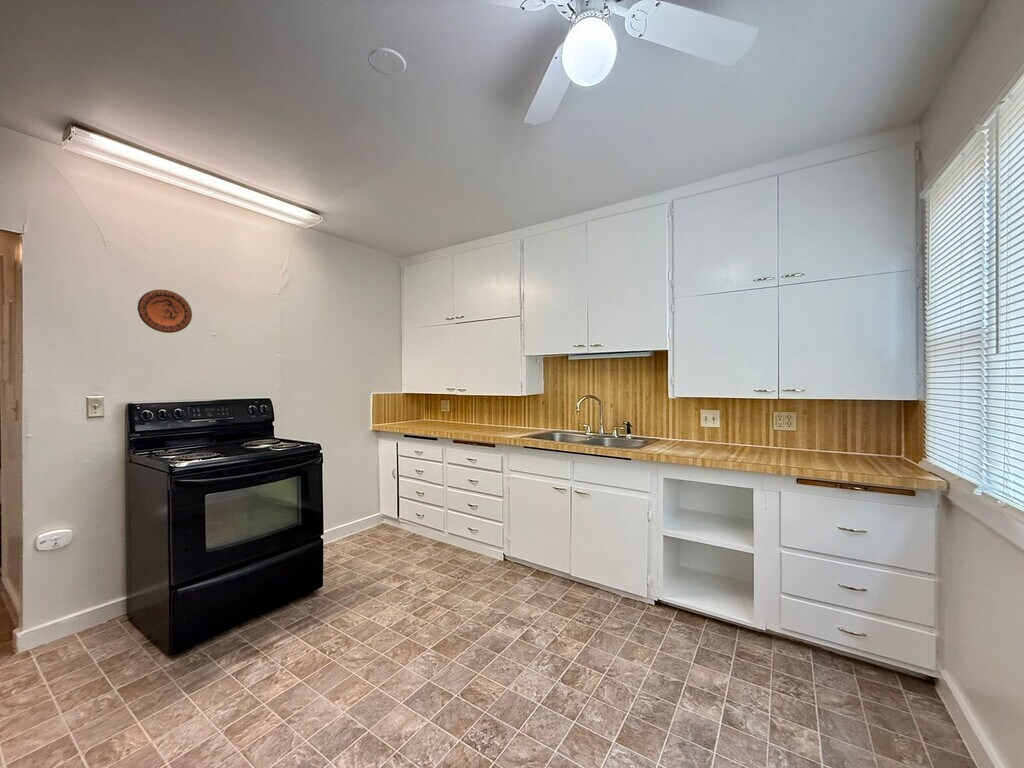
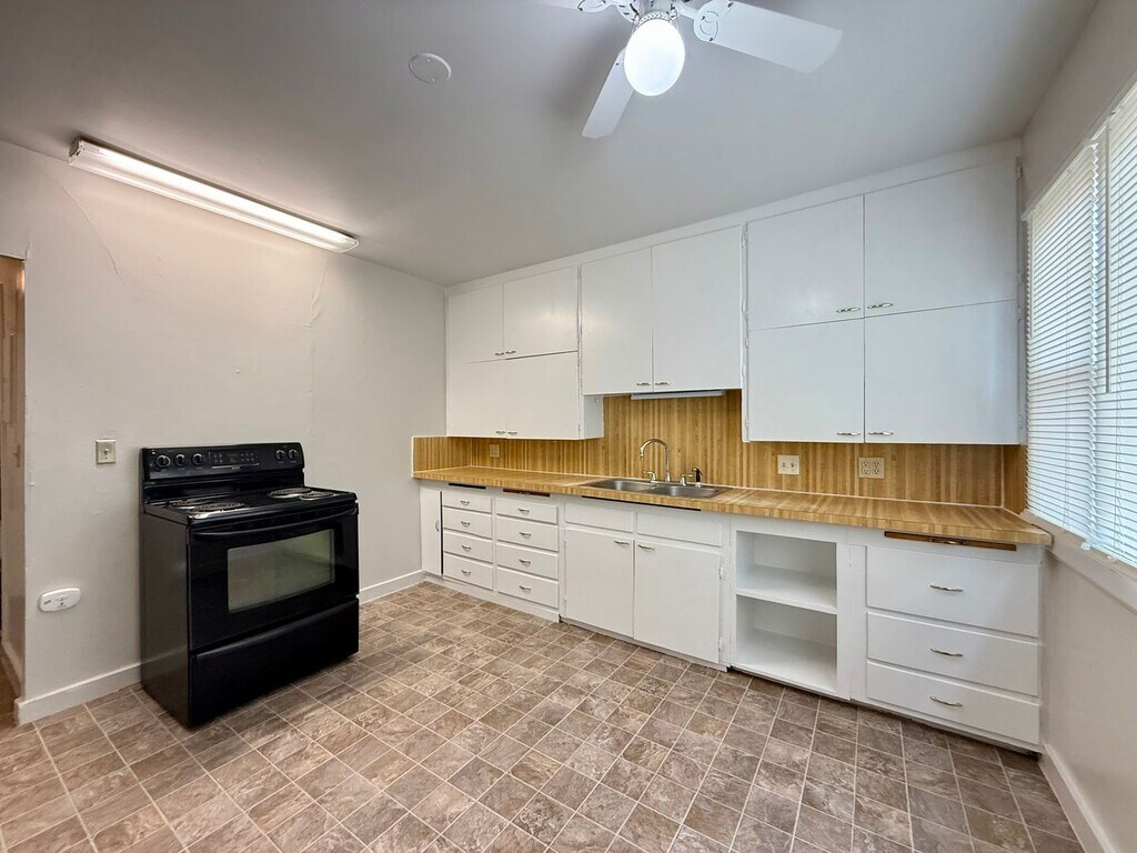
- decorative plate [136,288,193,334]
